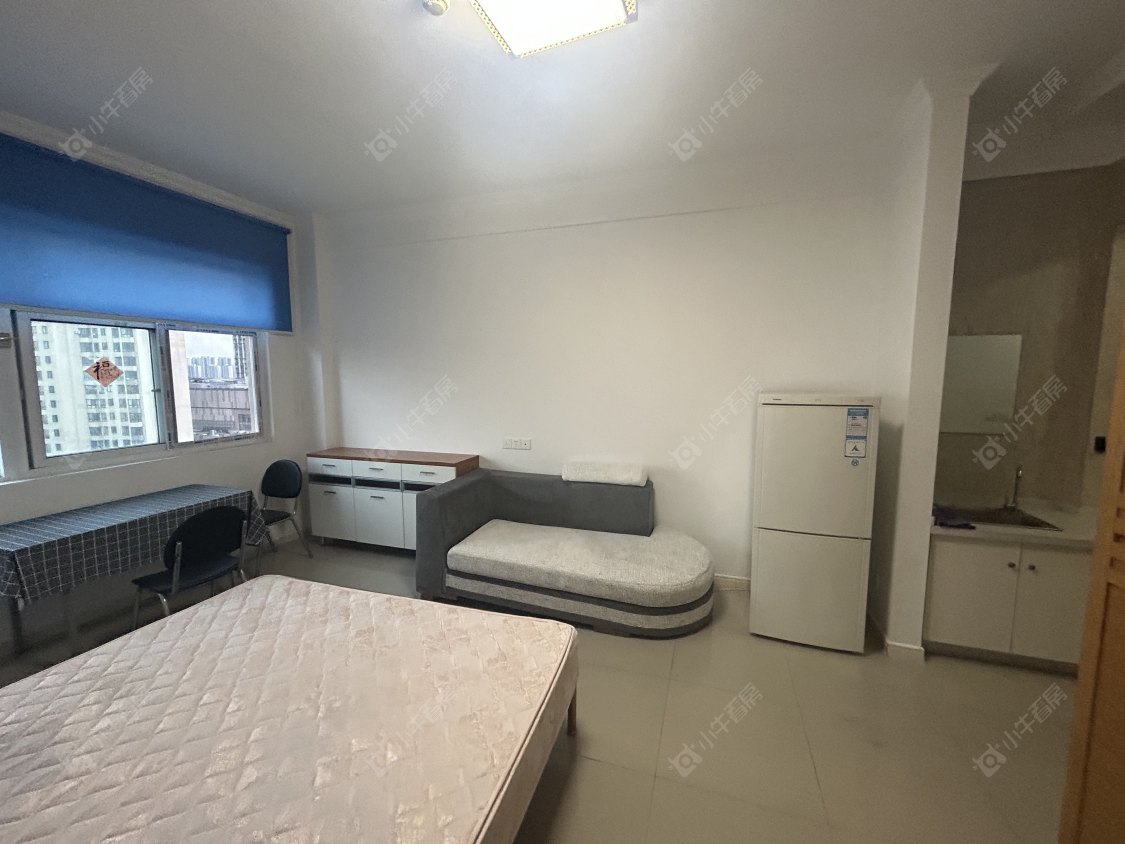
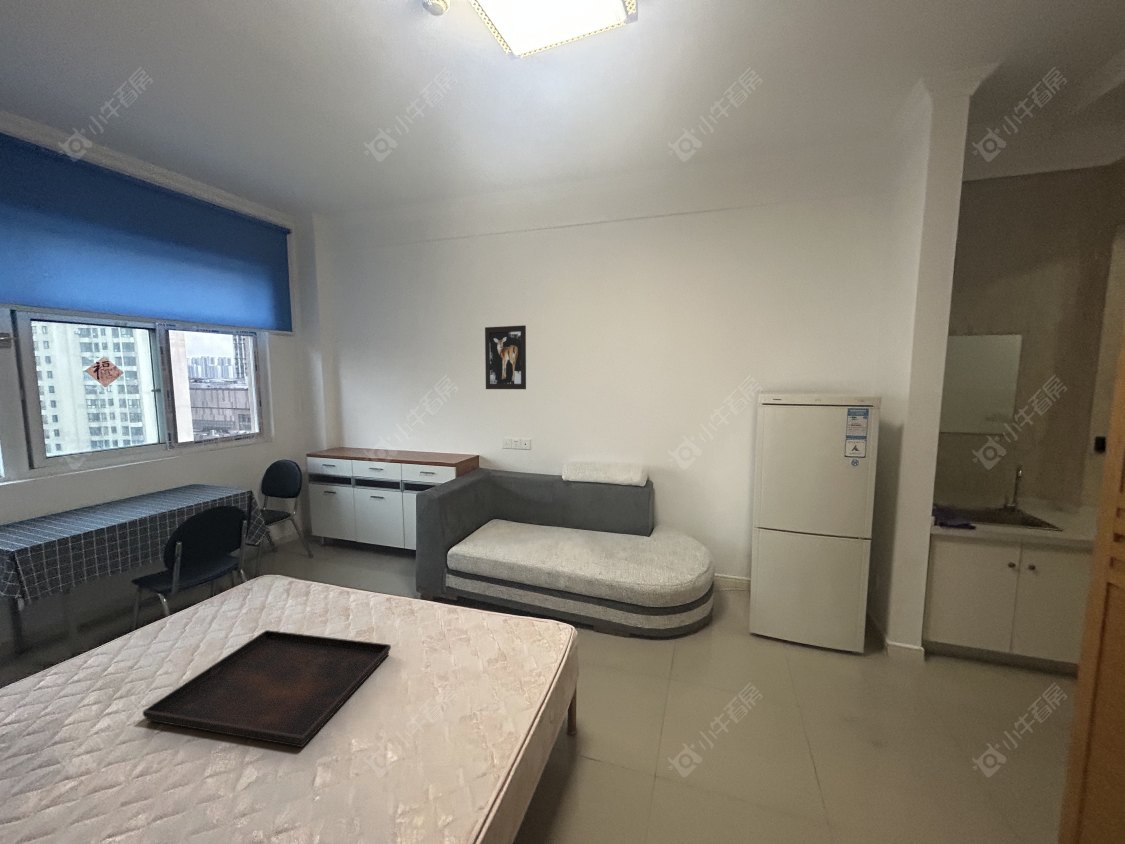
+ serving tray [142,629,392,748]
+ wall art [484,324,527,390]
